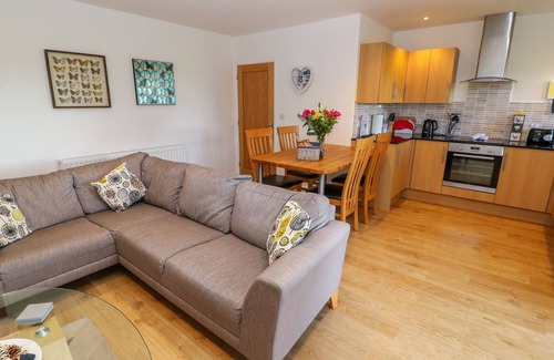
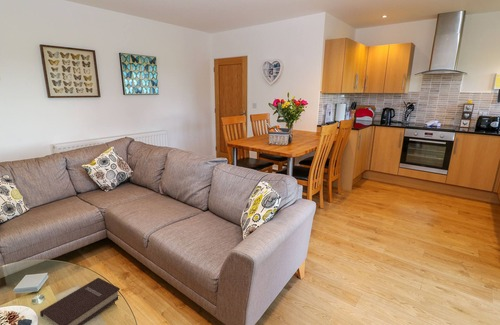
+ book [39,277,121,325]
